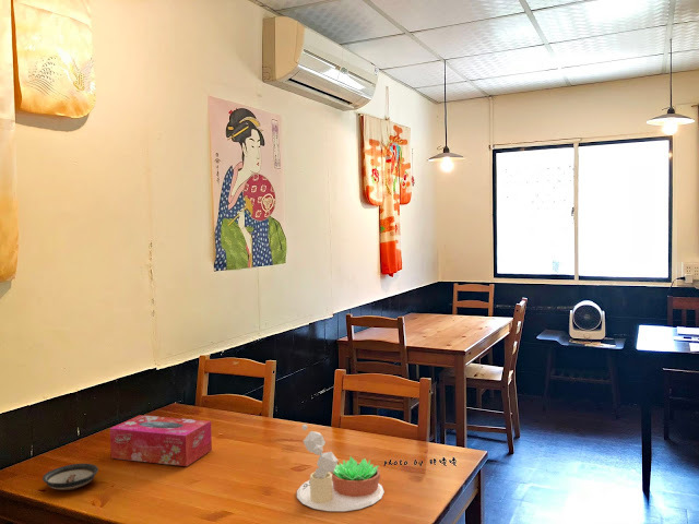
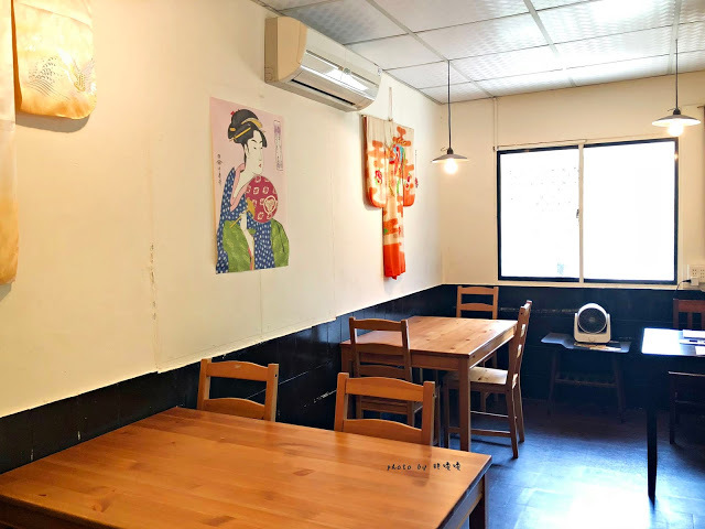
- succulent plant [296,424,386,512]
- tissue box [109,414,213,467]
- saucer [42,463,99,491]
